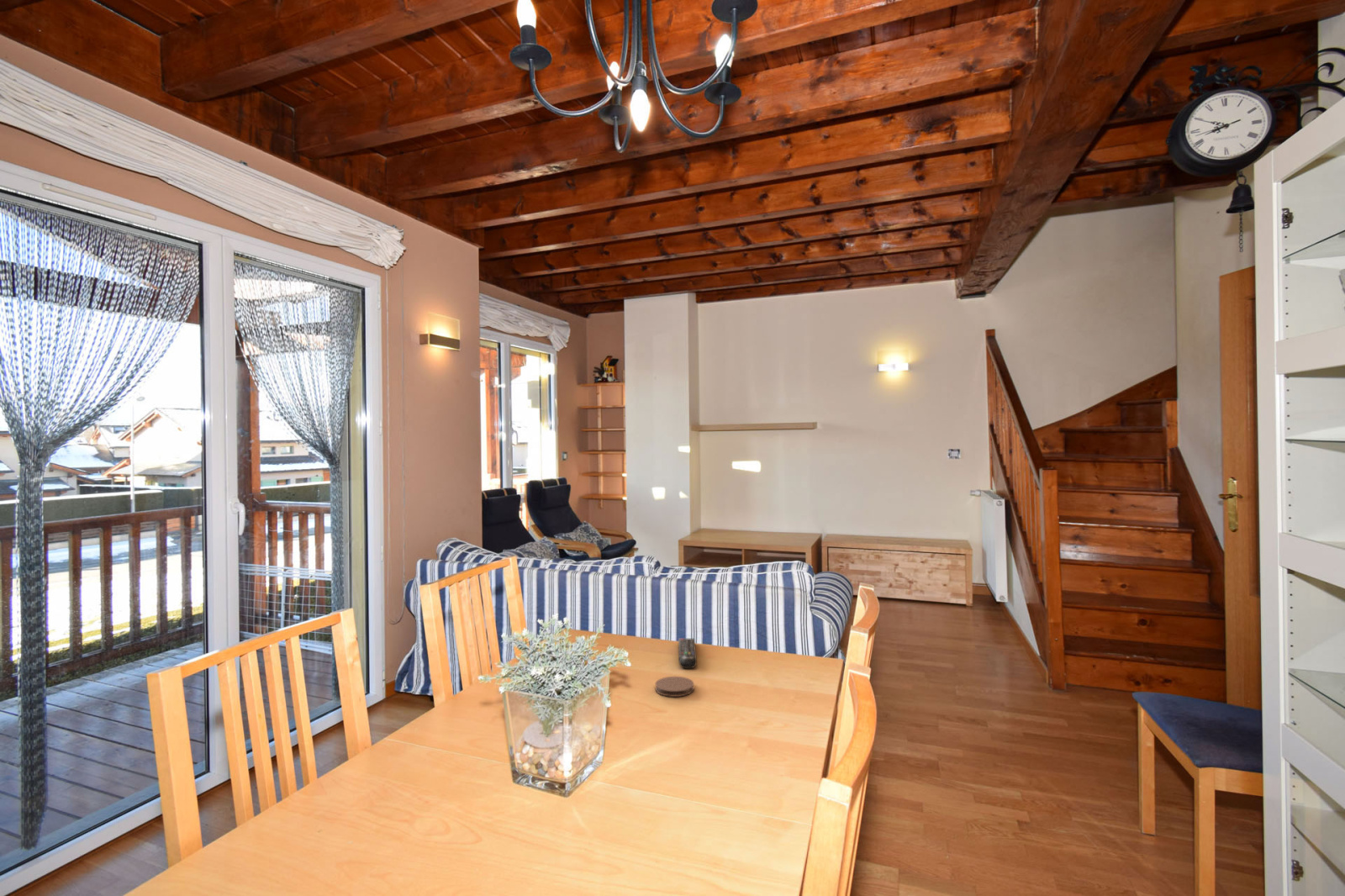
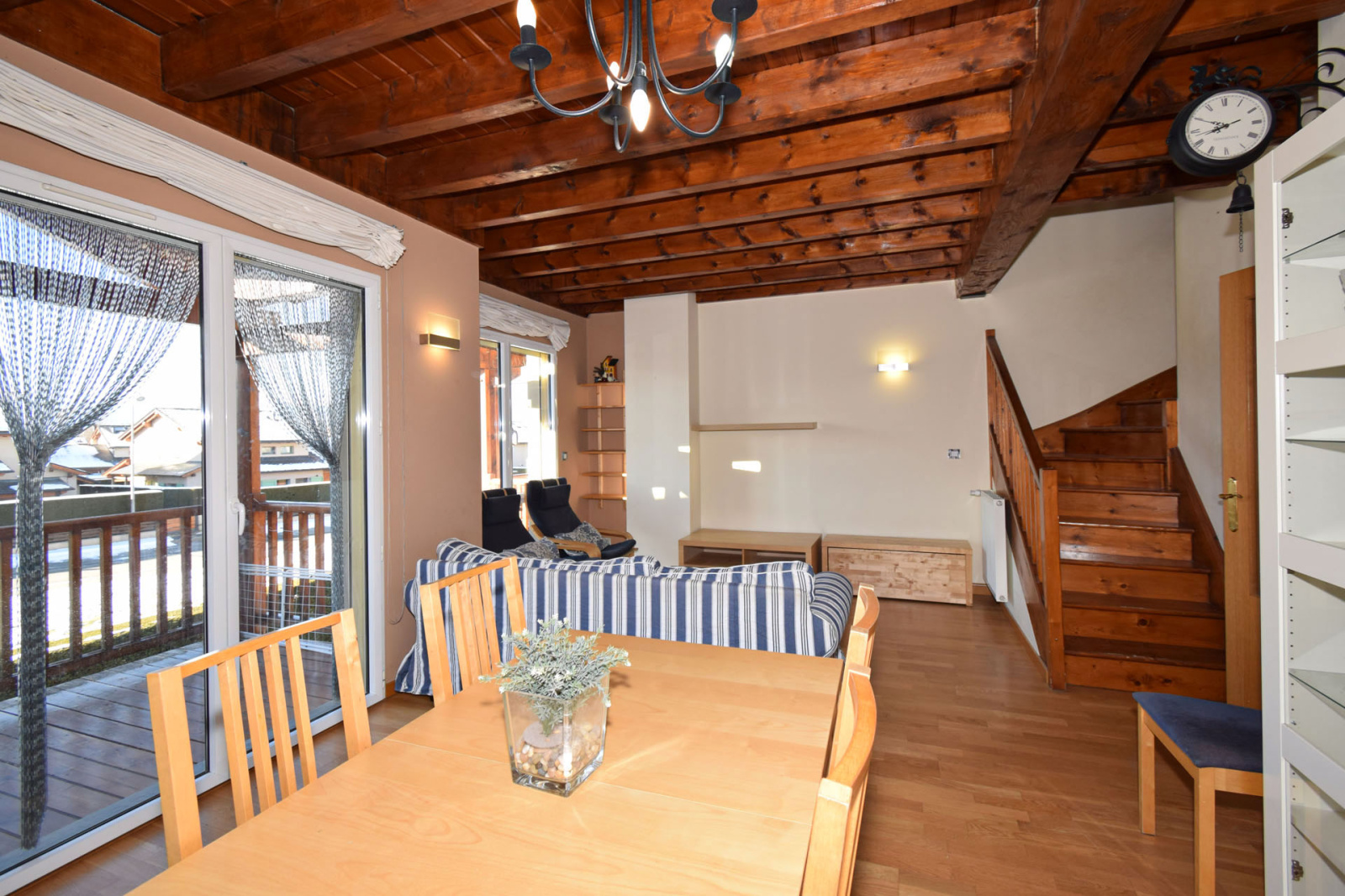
- coaster [655,676,694,698]
- remote control [678,638,698,669]
